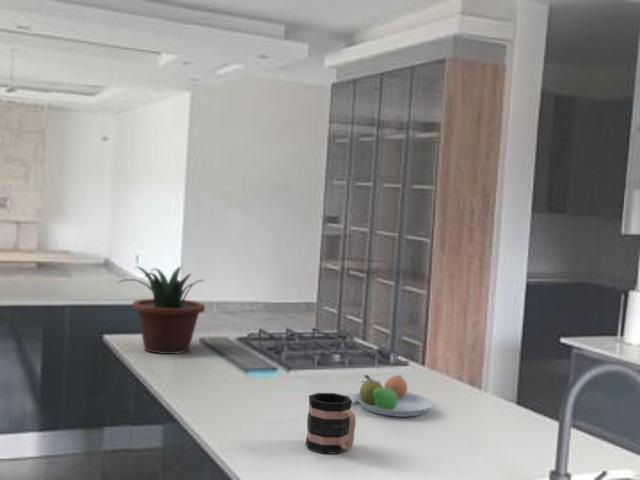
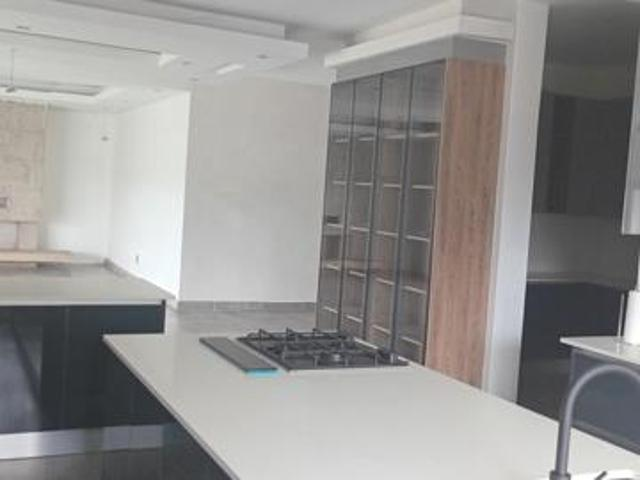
- fruit bowl [354,374,434,418]
- potted plant [117,265,206,355]
- mug [304,392,357,454]
